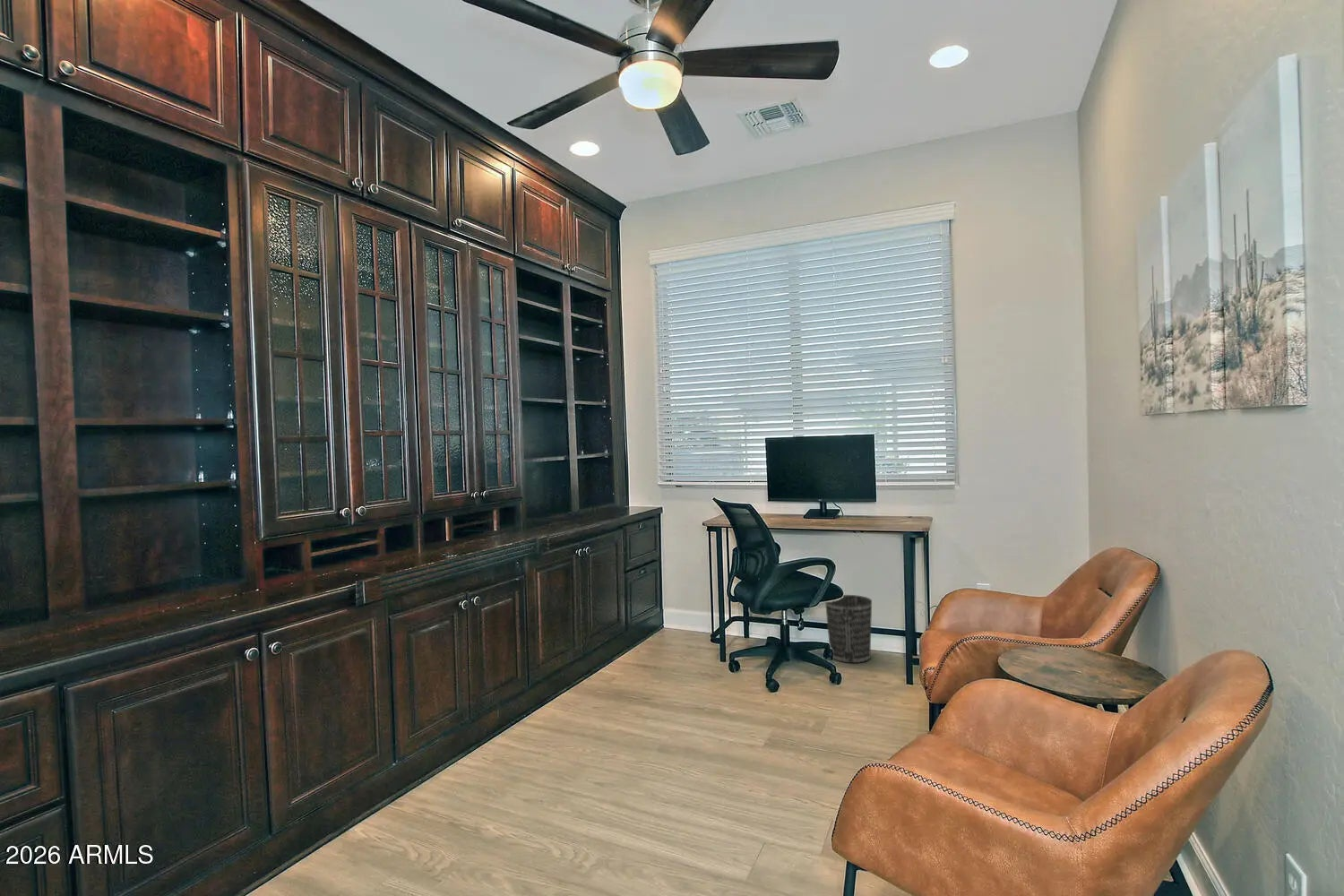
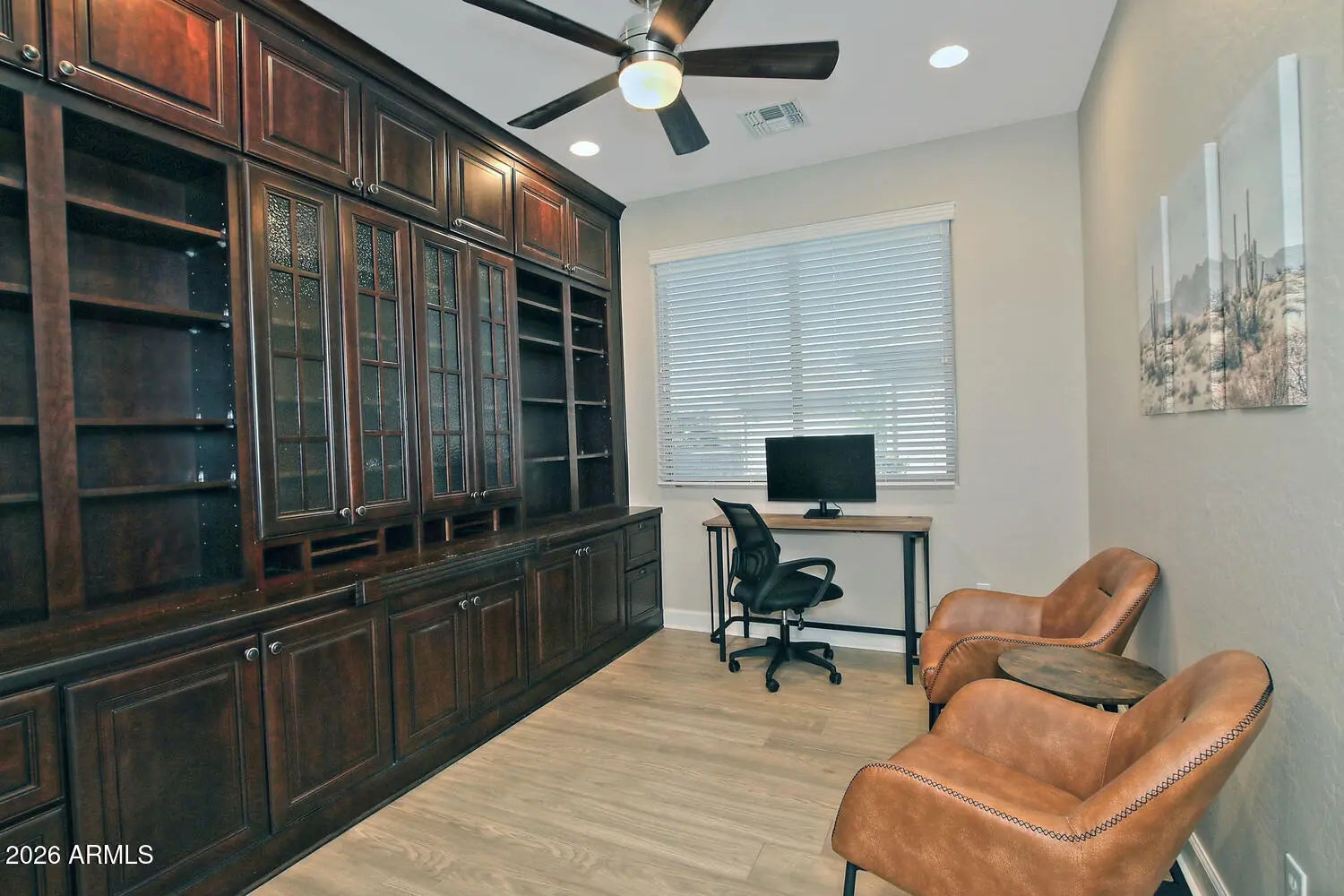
- wastebasket [824,594,873,664]
